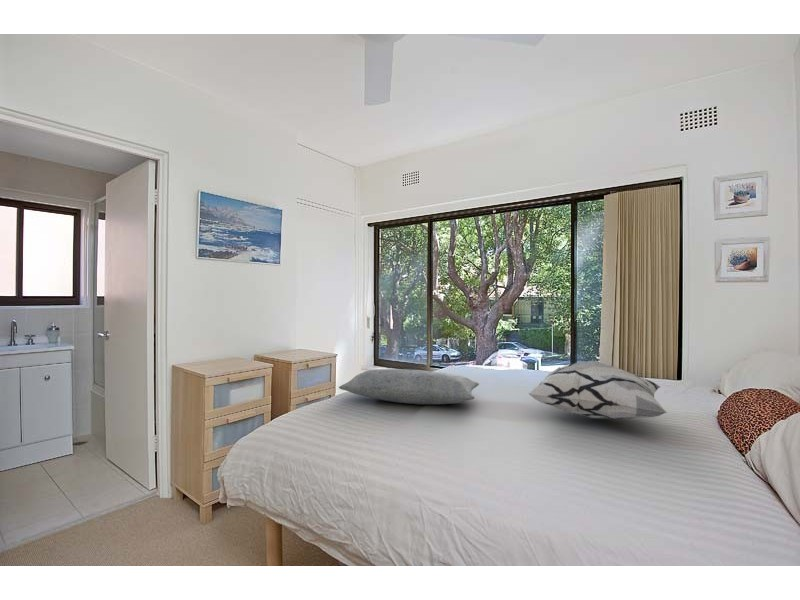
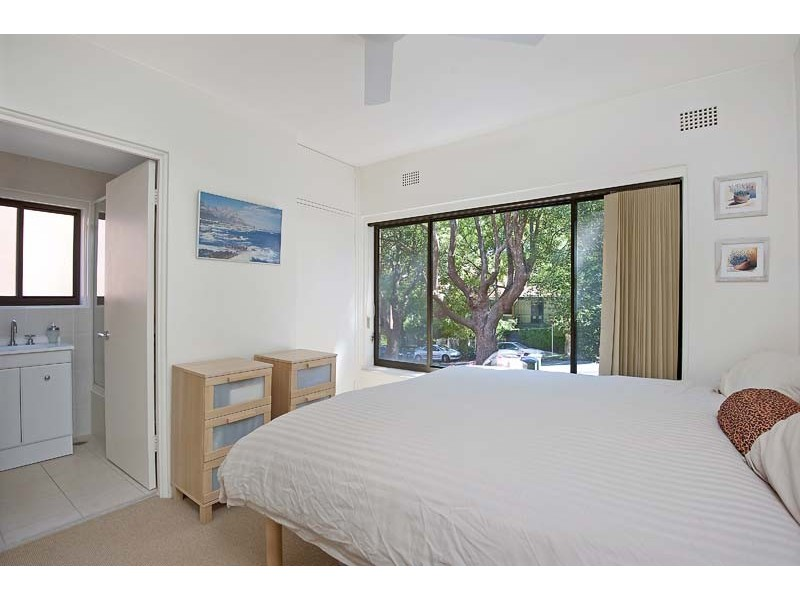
- pillow [338,368,480,405]
- decorative pillow [528,360,668,420]
